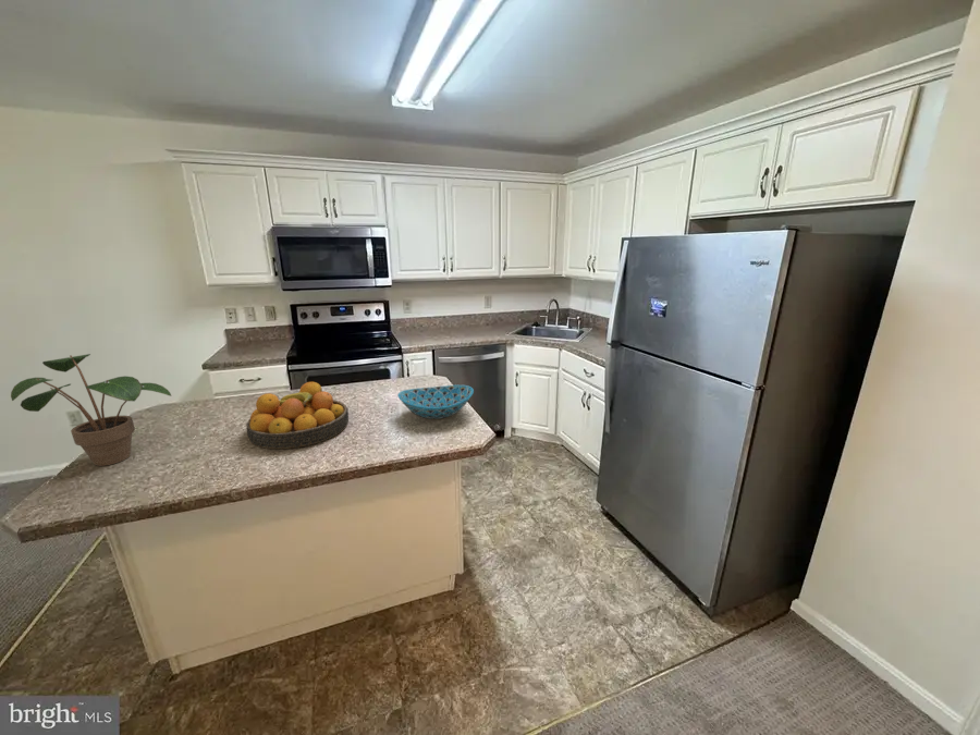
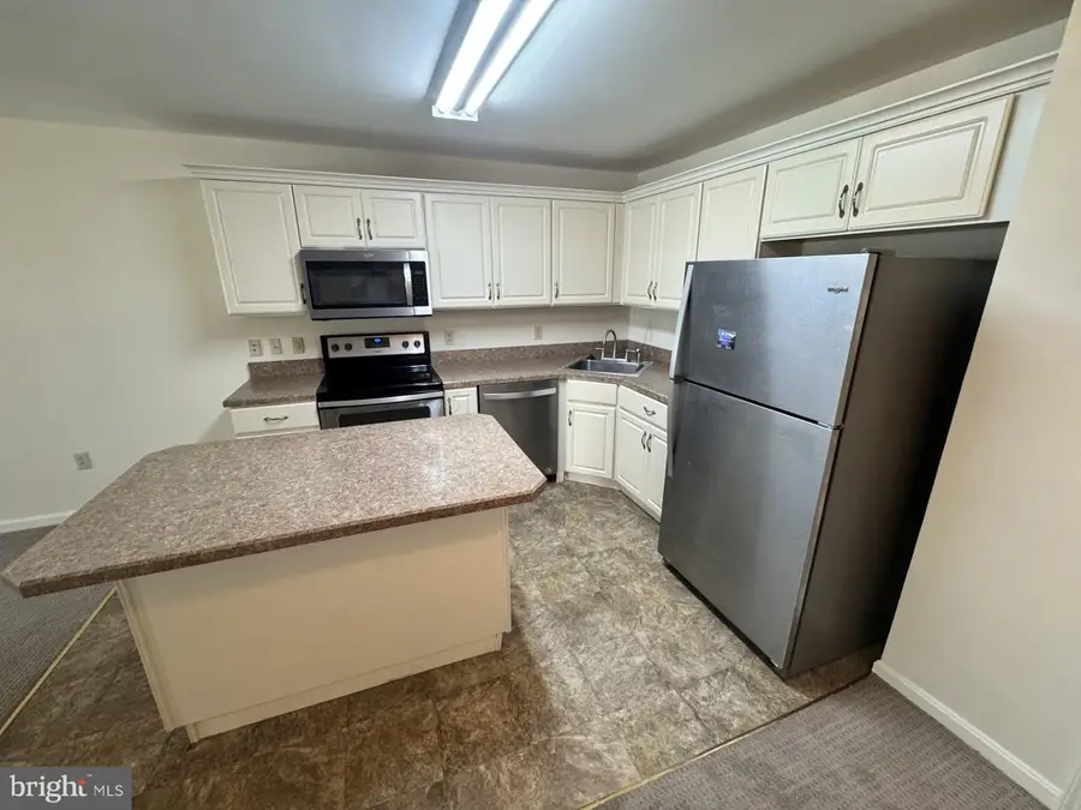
- potted plant [10,353,172,467]
- fruit bowl [245,381,350,450]
- bowl [396,384,475,420]
